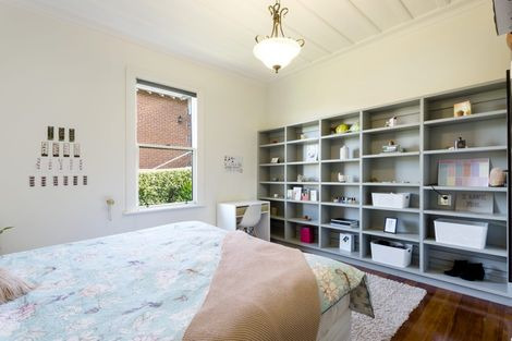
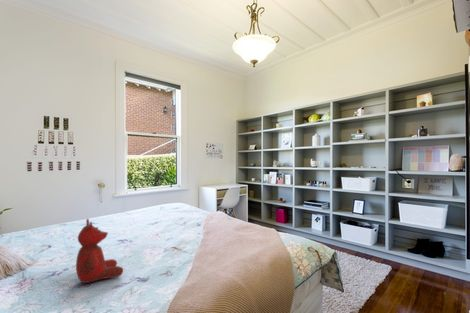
+ teddy bear [75,218,124,284]
